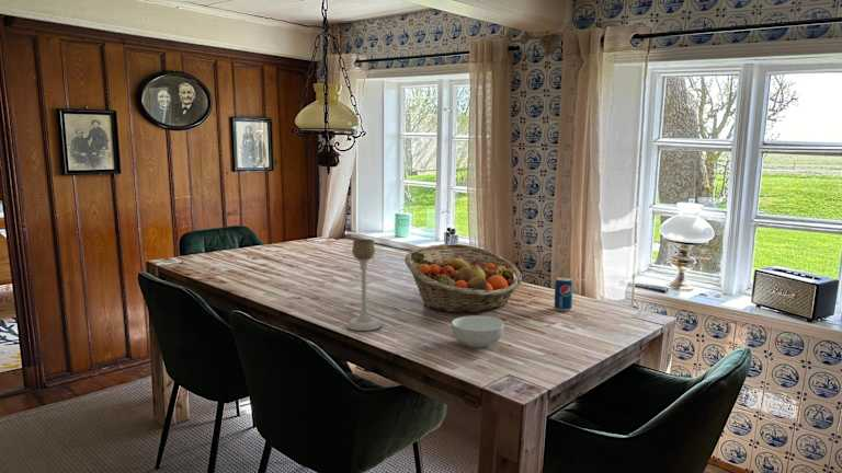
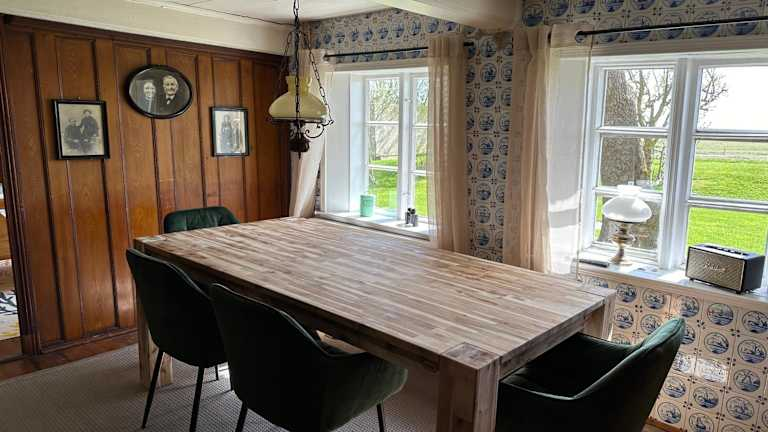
- candle holder [345,238,384,332]
- fruit basket [403,243,523,314]
- beverage can [554,276,573,312]
- cereal bowl [451,314,505,348]
